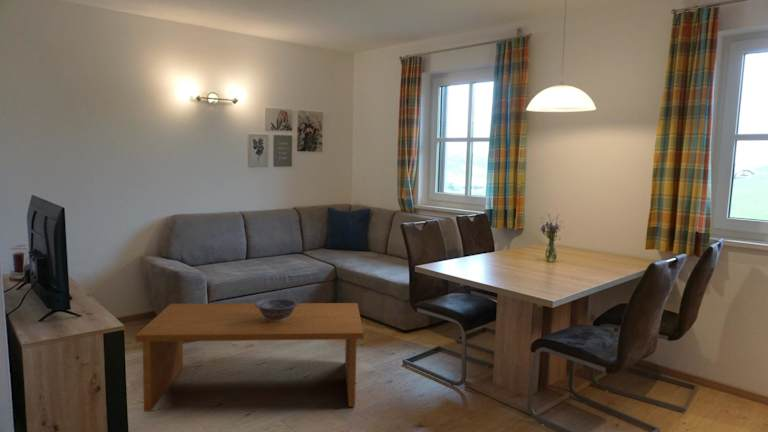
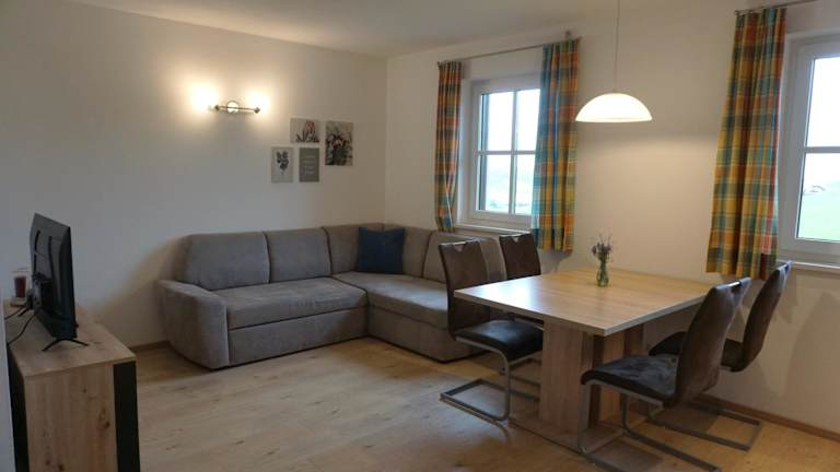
- coffee table [134,302,365,413]
- decorative bowl [255,297,299,322]
